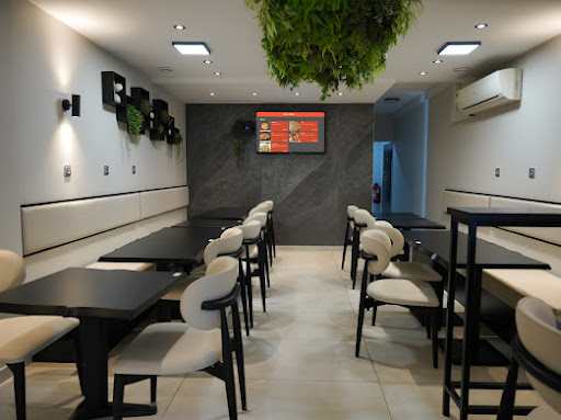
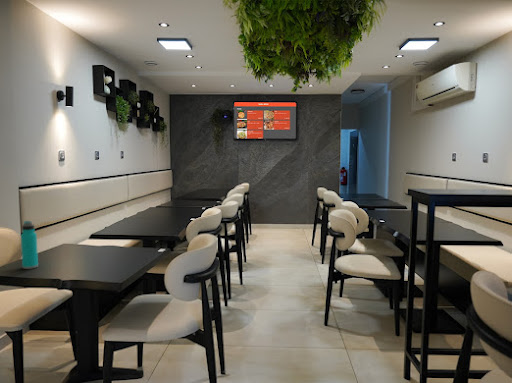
+ water bottle [20,220,39,270]
